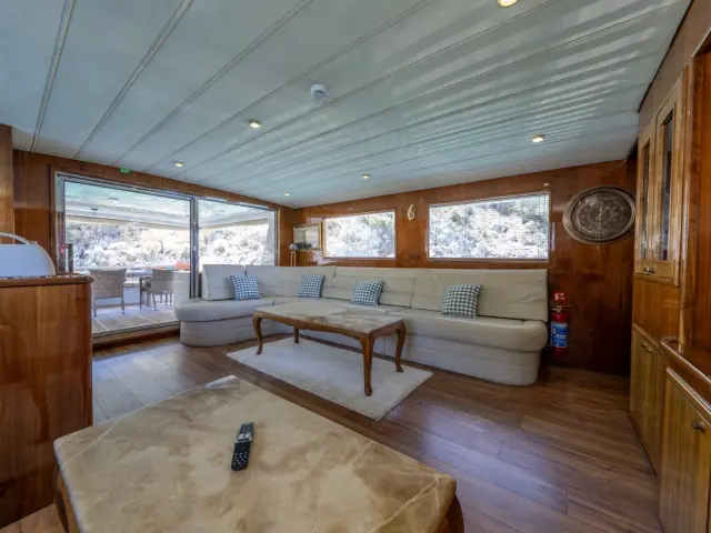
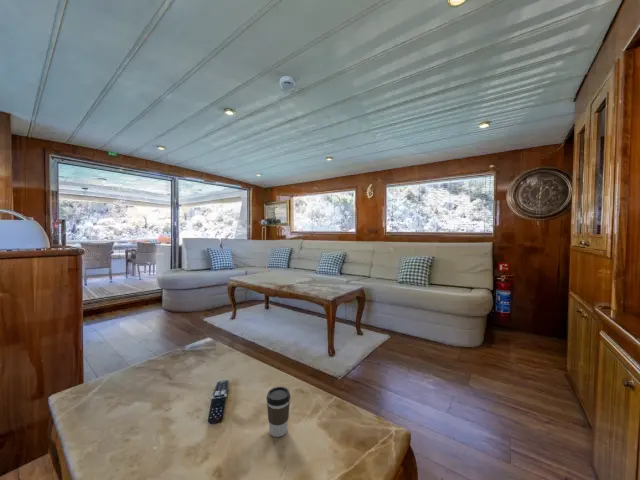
+ coffee cup [265,386,291,438]
